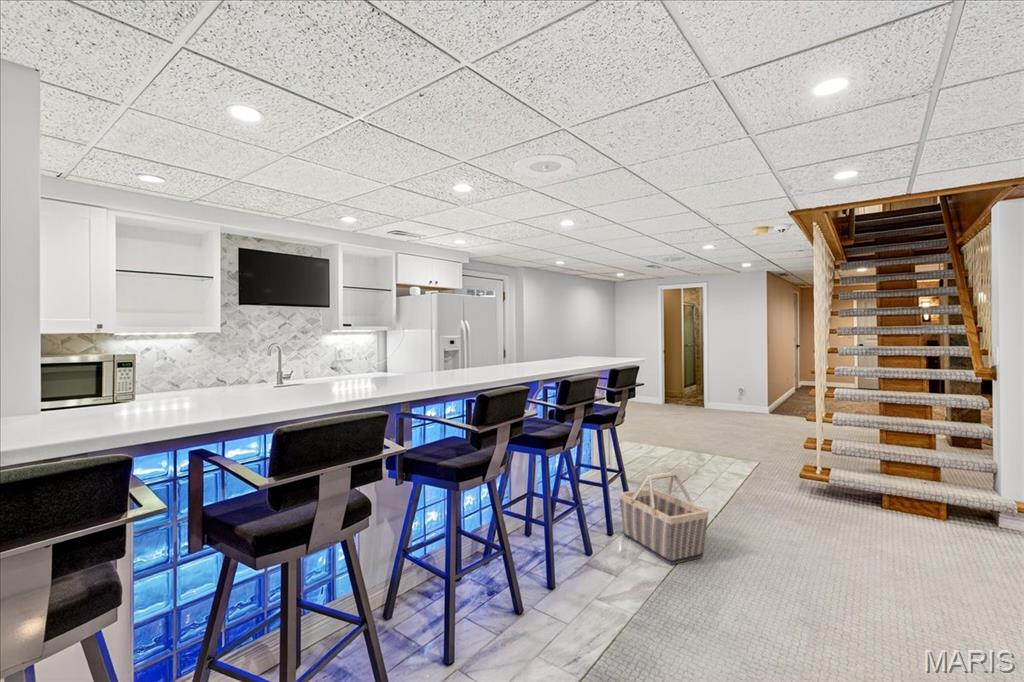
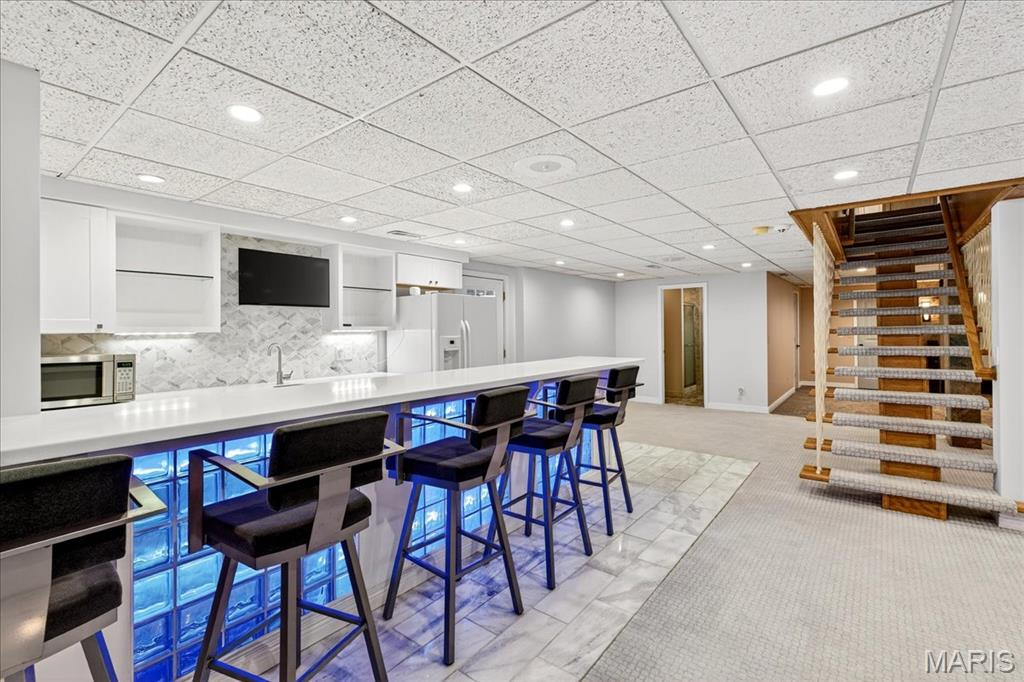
- basket [618,471,710,566]
